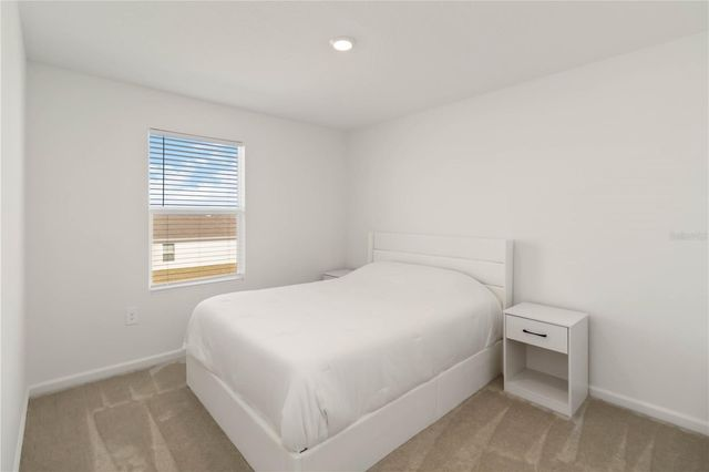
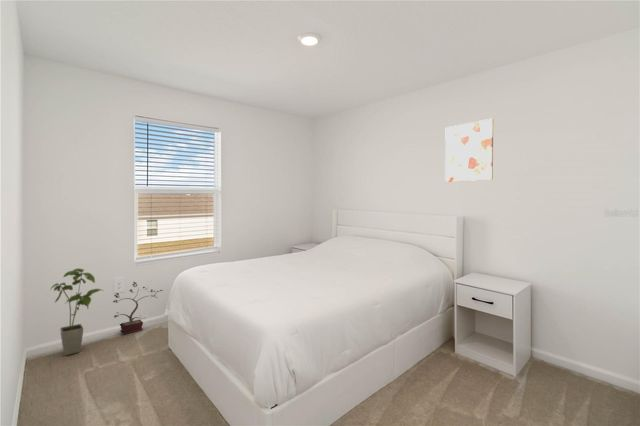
+ wall art [444,118,494,183]
+ house plant [50,267,105,356]
+ potted plant [112,281,164,335]
